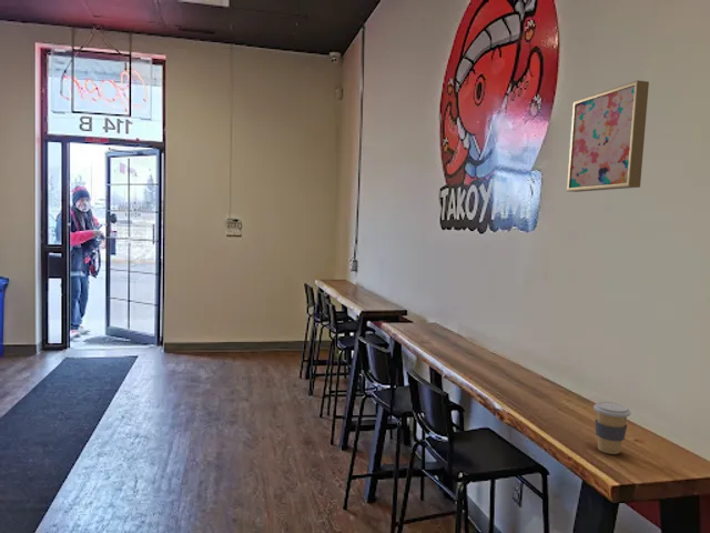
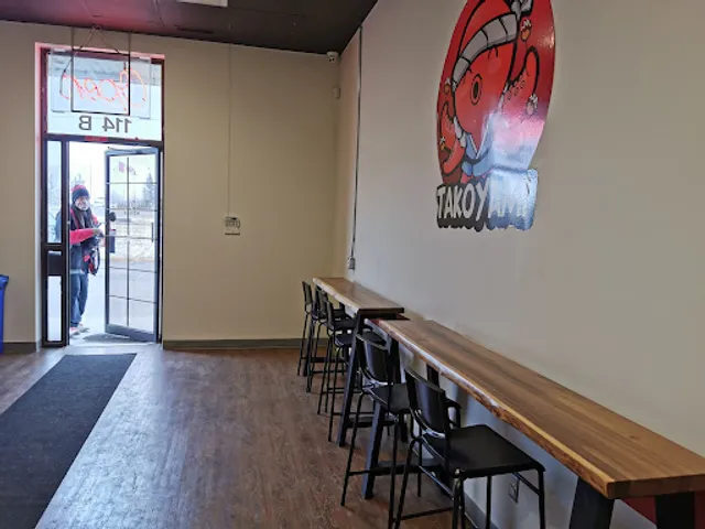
- coffee cup [592,401,631,455]
- wall art [566,80,650,193]
